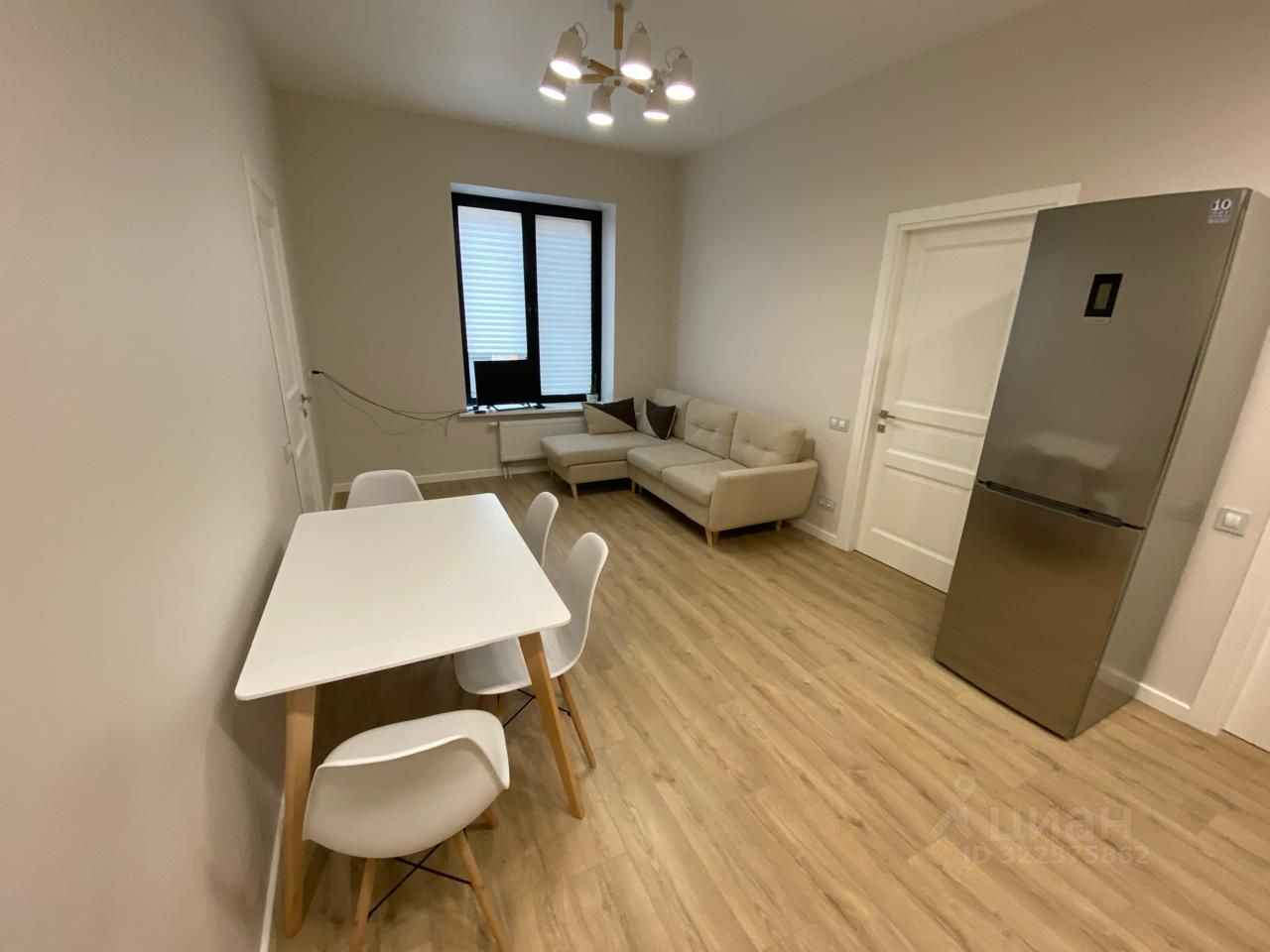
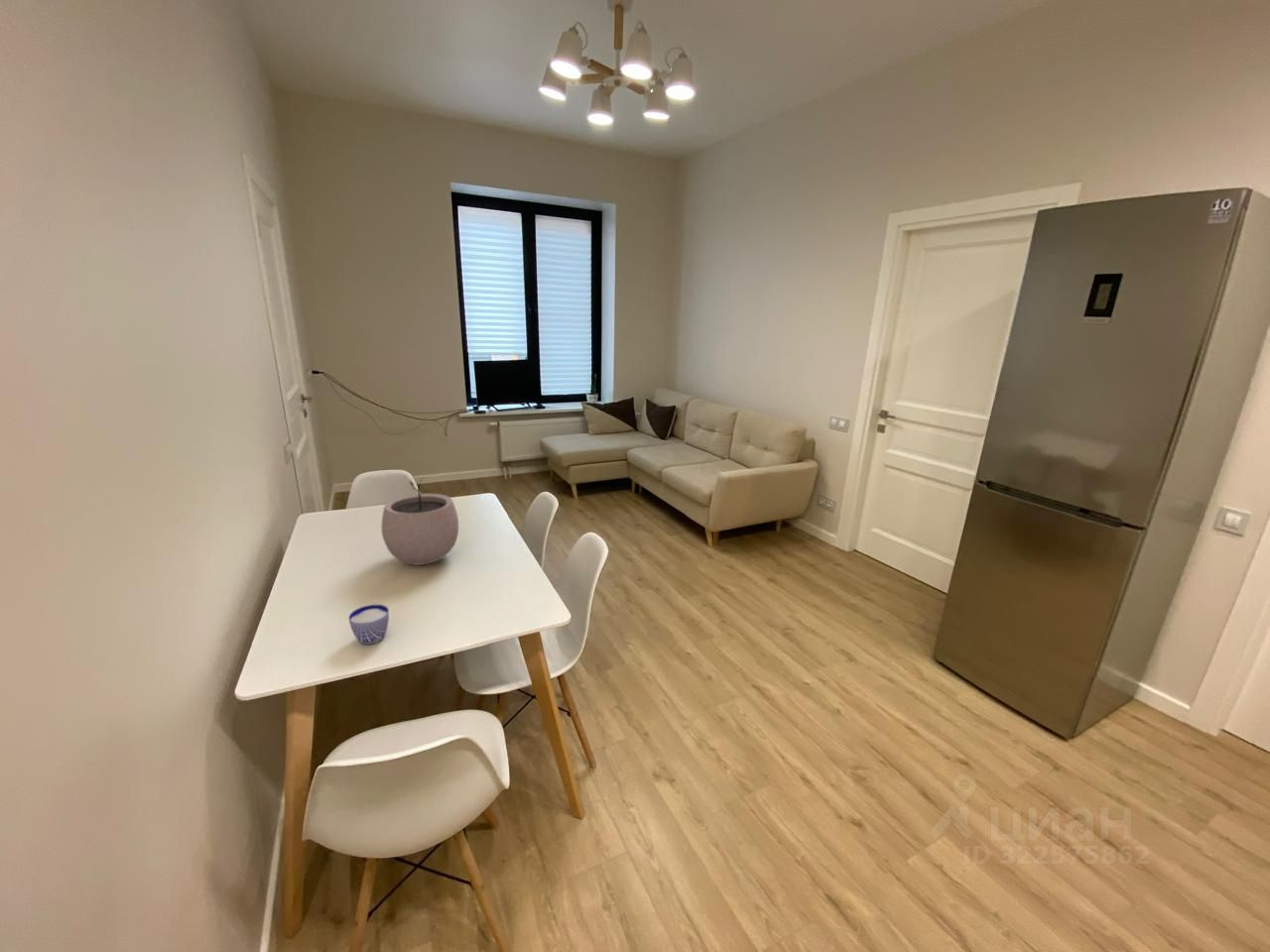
+ cup [347,604,390,646]
+ plant pot [380,475,459,566]
